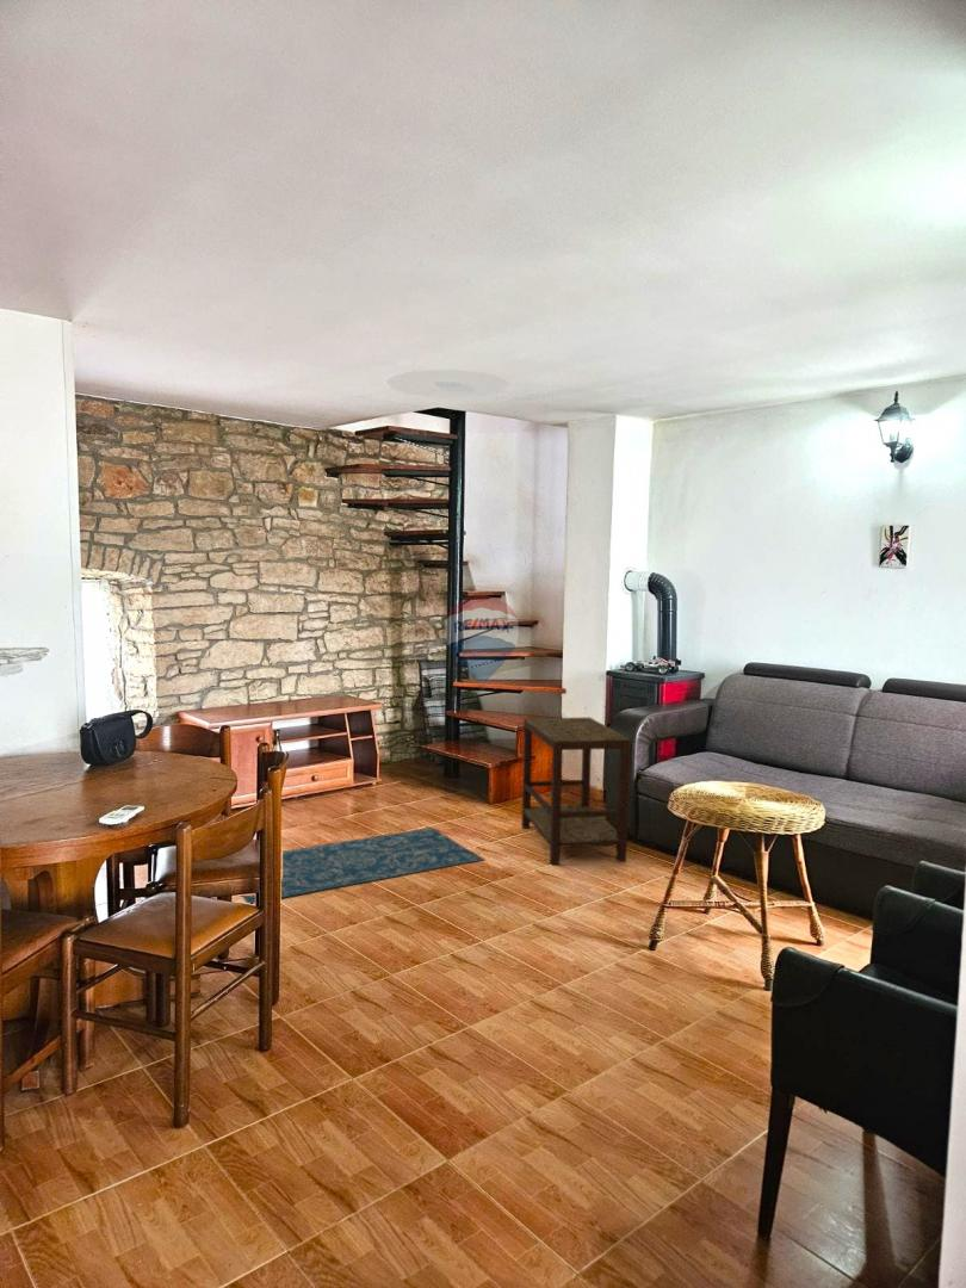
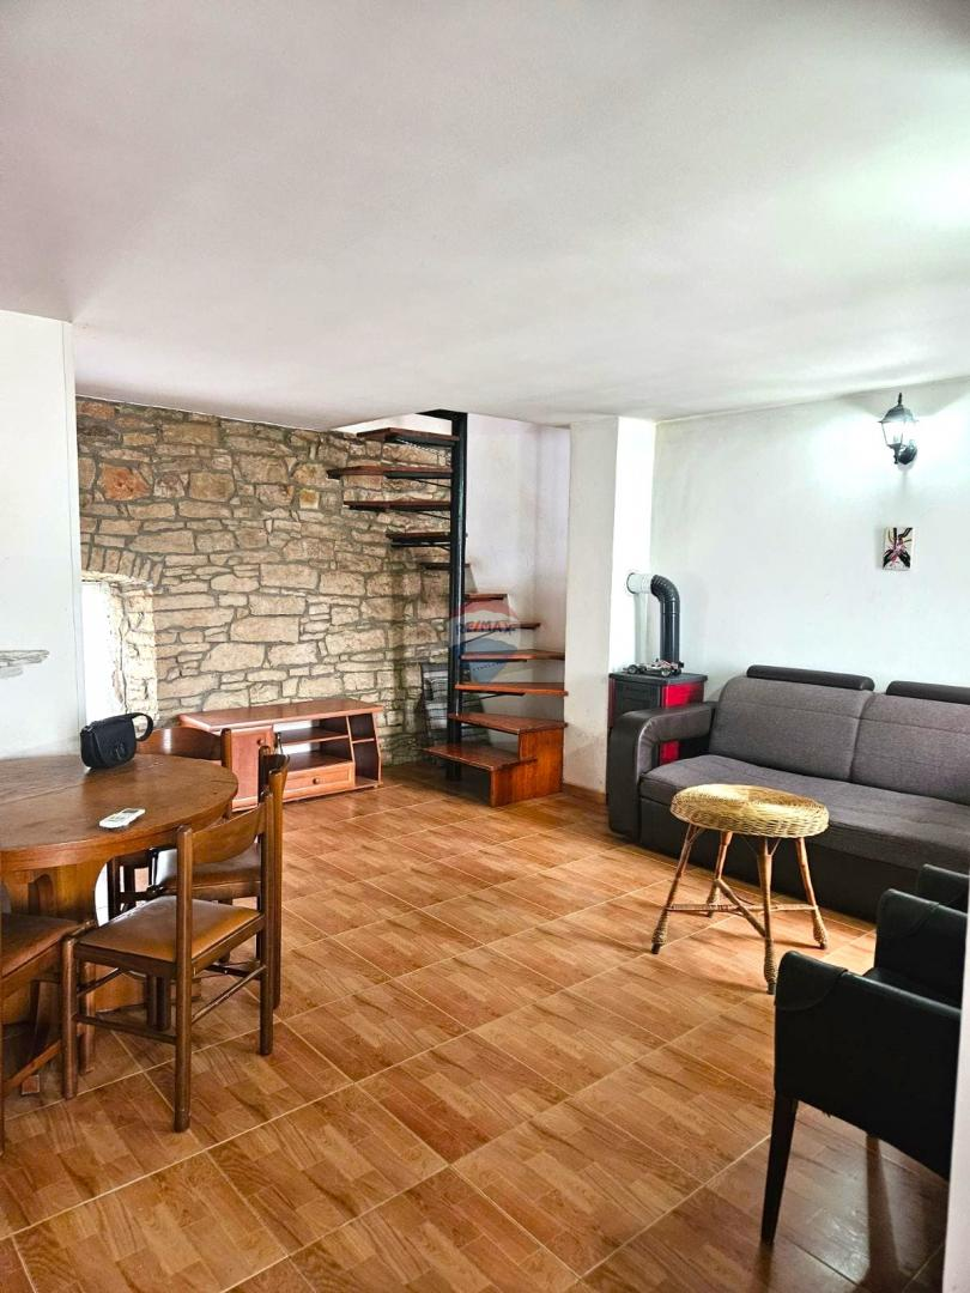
- ceiling light [384,369,512,400]
- rug [241,826,487,905]
- side table [520,717,632,866]
